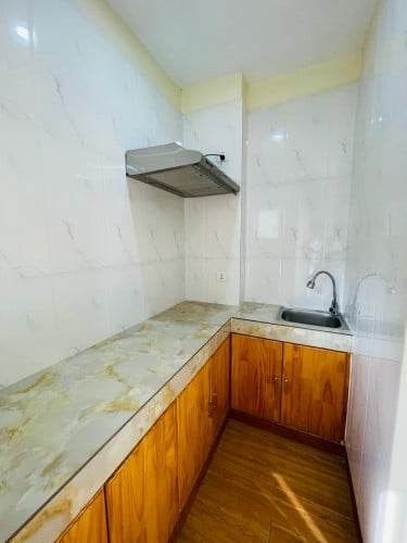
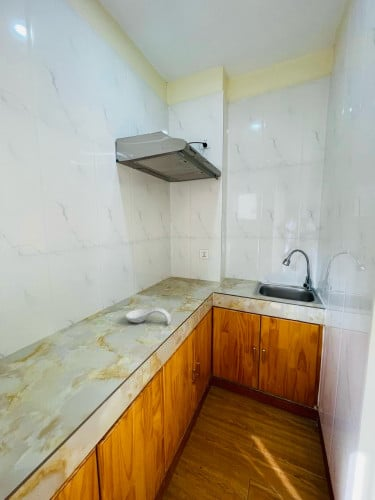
+ spoon rest [125,307,172,326]
